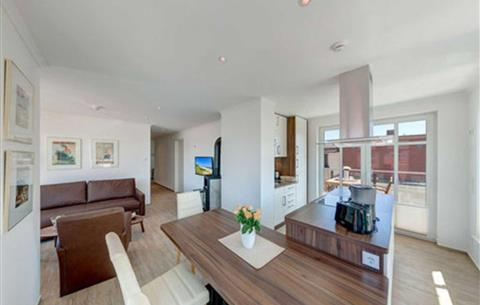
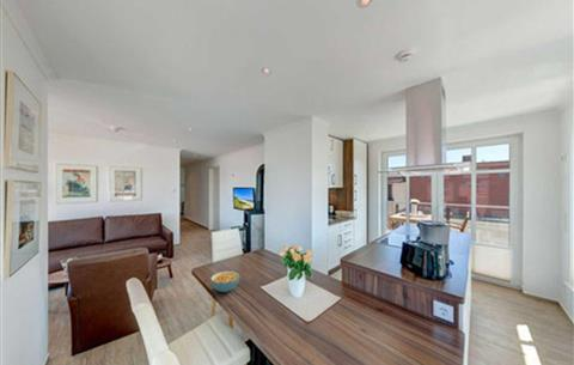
+ cereal bowl [210,270,240,293]
